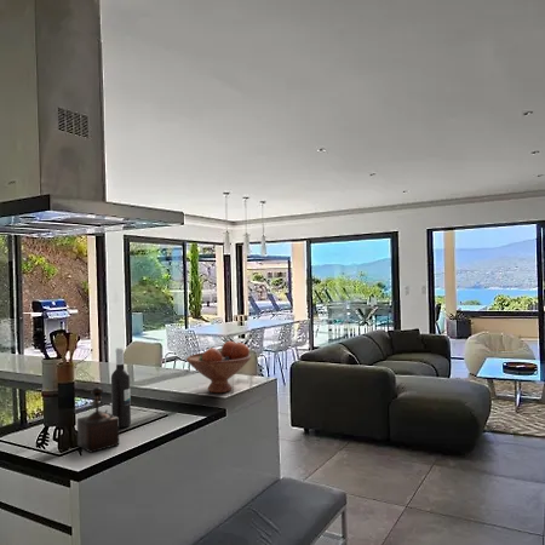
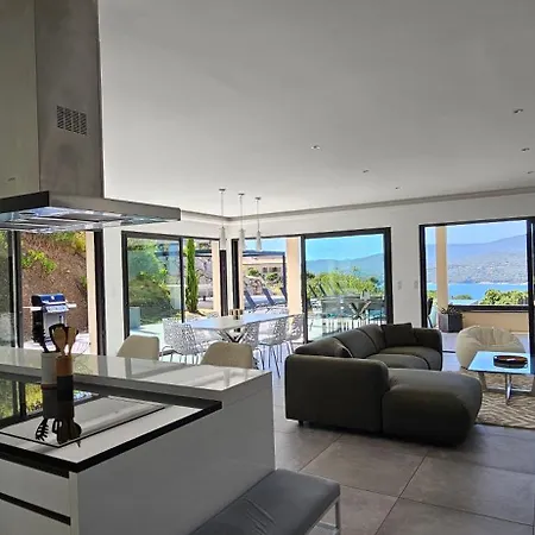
- wine bottle [110,346,132,429]
- fruit bowl [185,340,252,394]
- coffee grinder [76,386,120,454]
